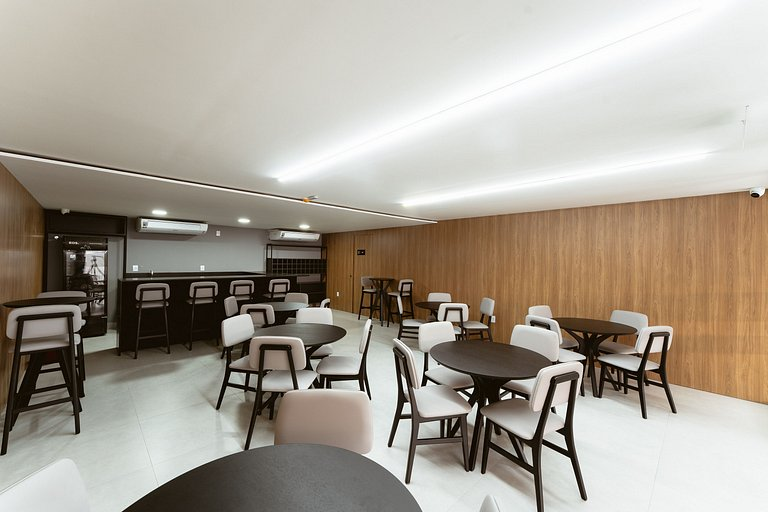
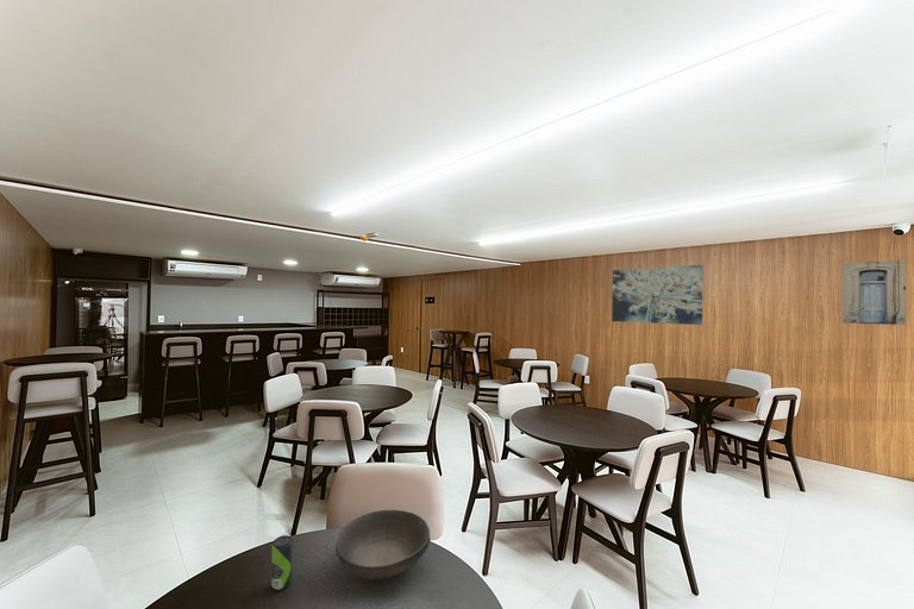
+ wall art [841,259,907,326]
+ beverage can [270,534,293,591]
+ bowl [334,509,432,580]
+ wall art [611,264,705,326]
